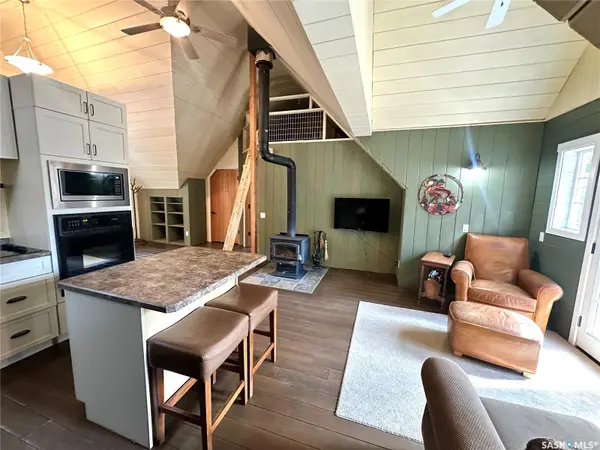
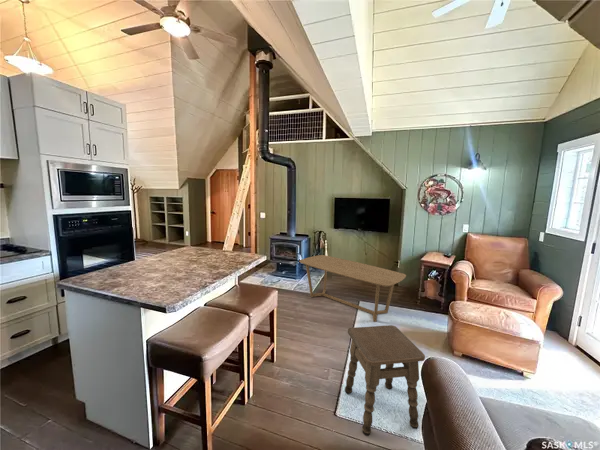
+ side table [344,324,426,437]
+ coffee table [298,254,407,323]
